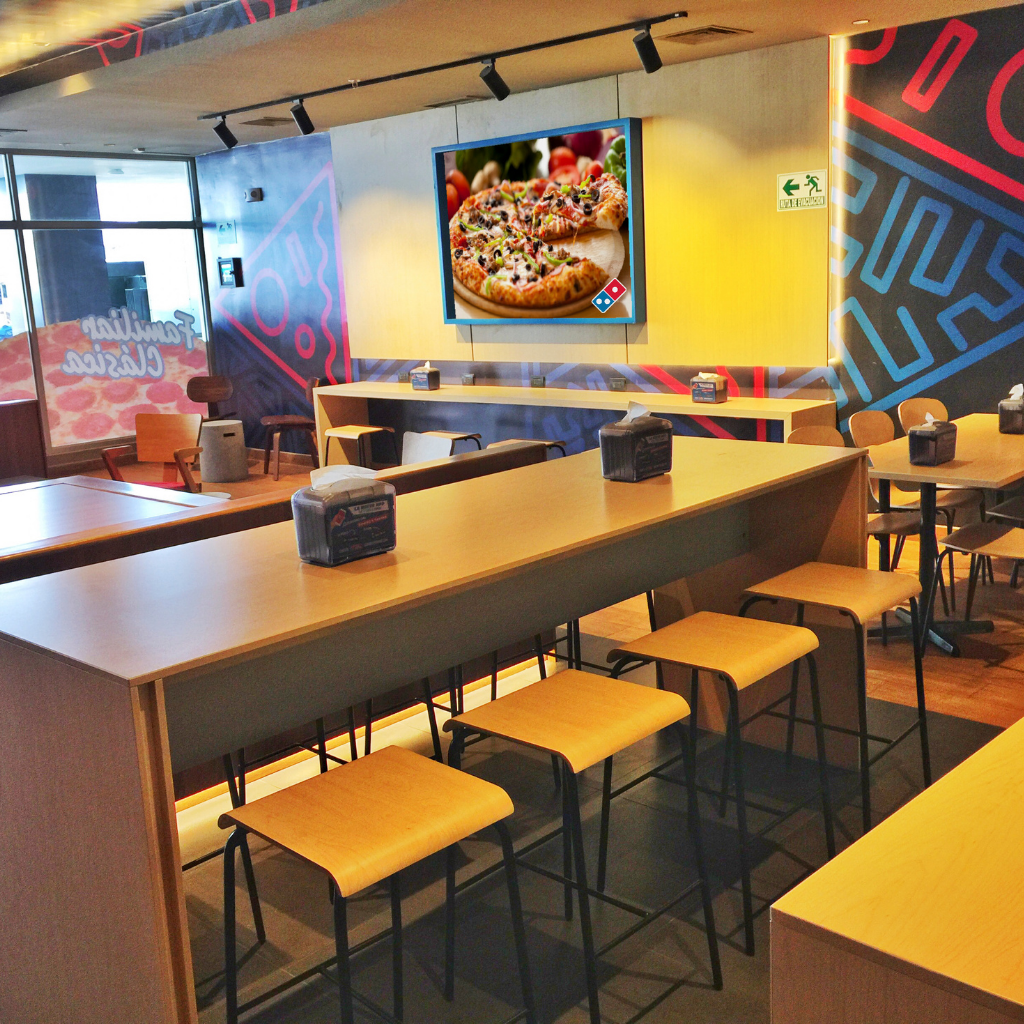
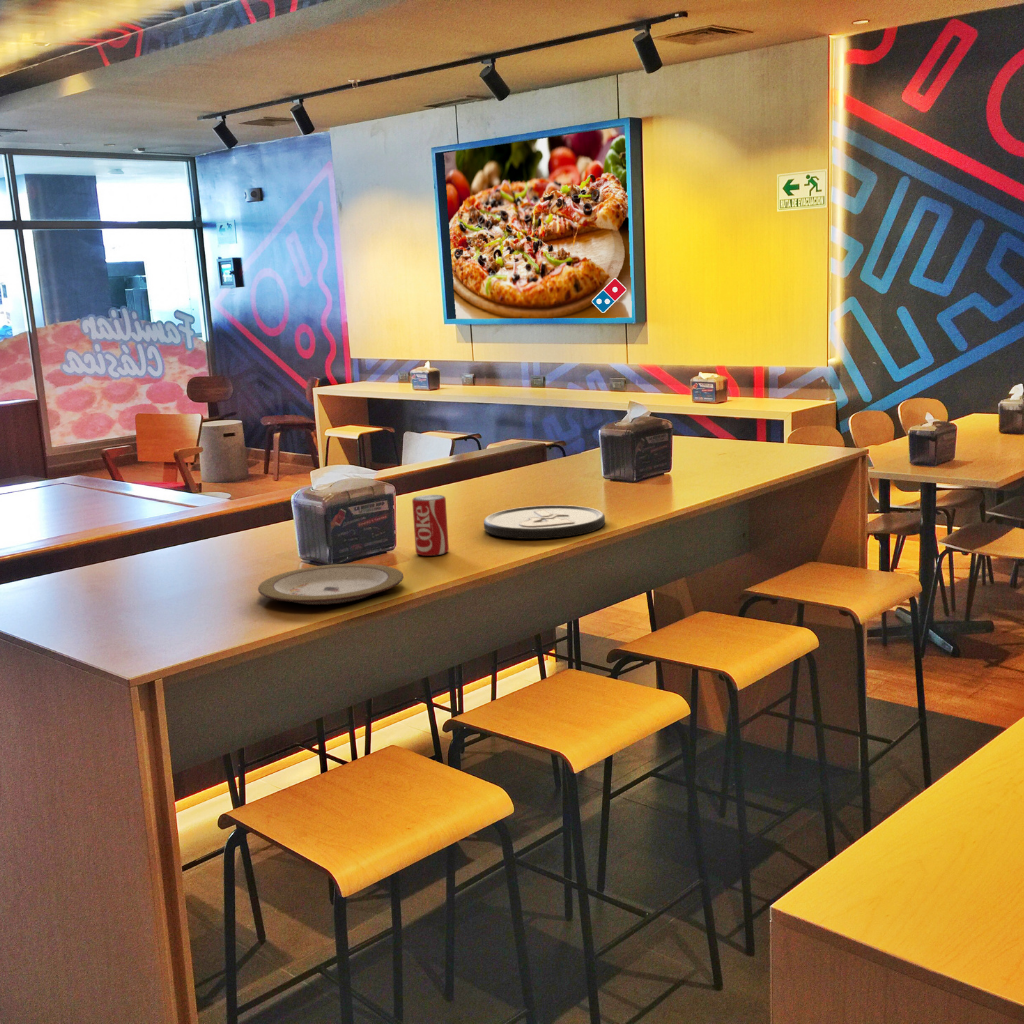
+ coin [483,504,606,540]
+ beverage can [411,494,450,557]
+ plate [257,563,404,606]
